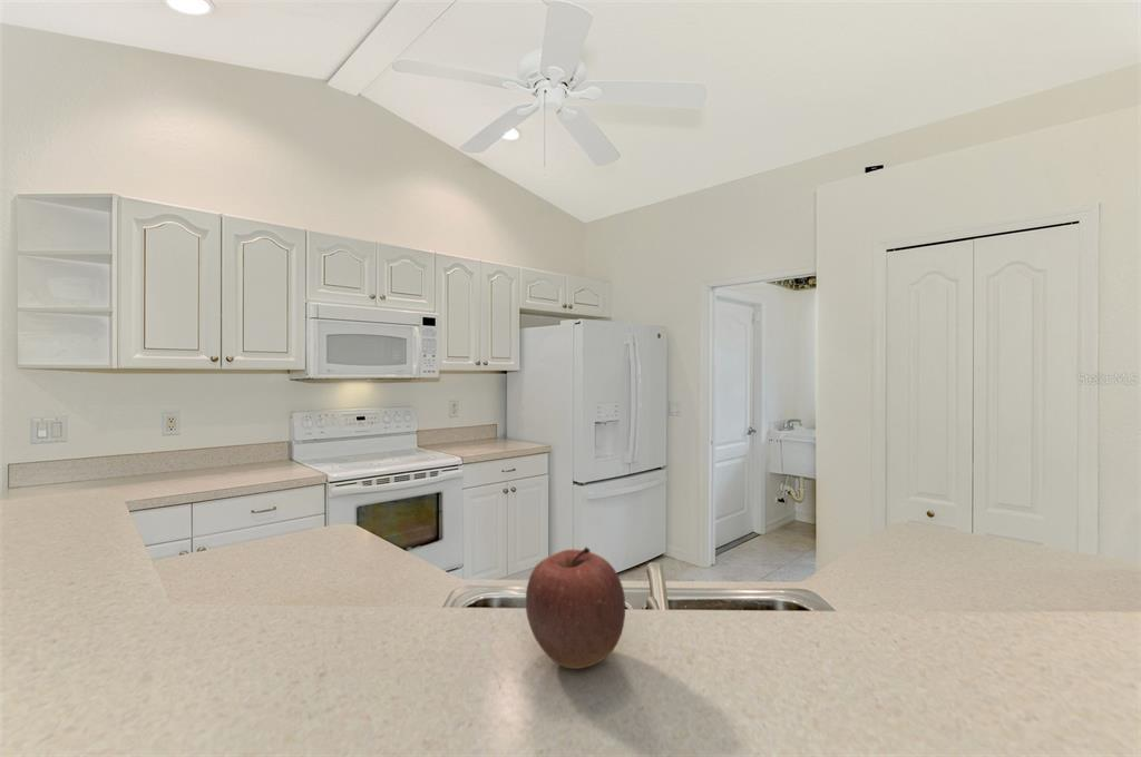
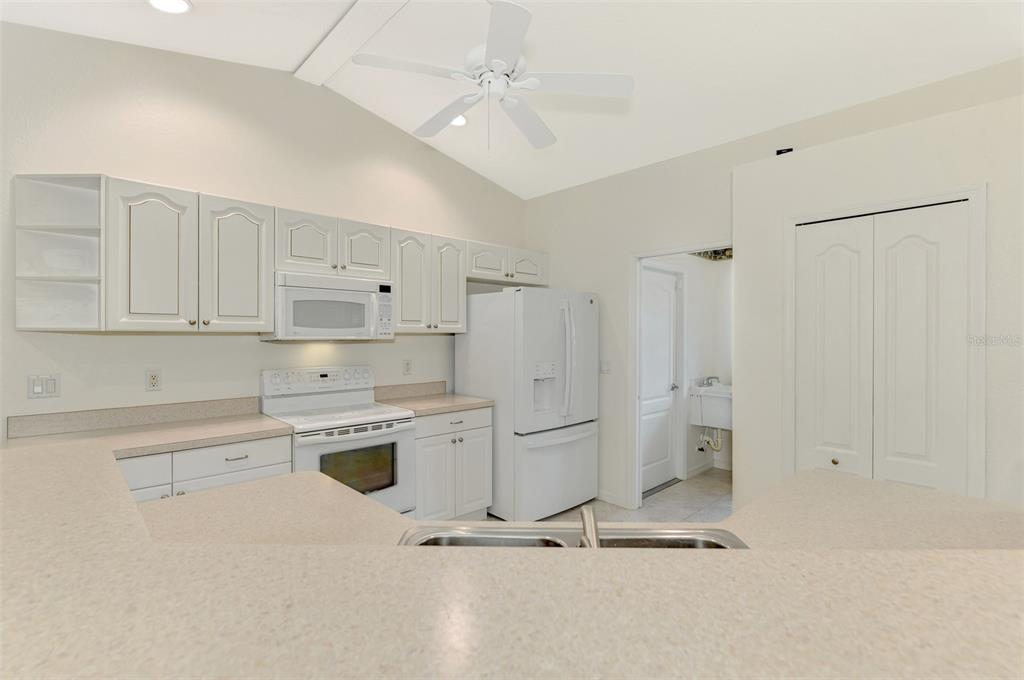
- apple [525,545,626,670]
